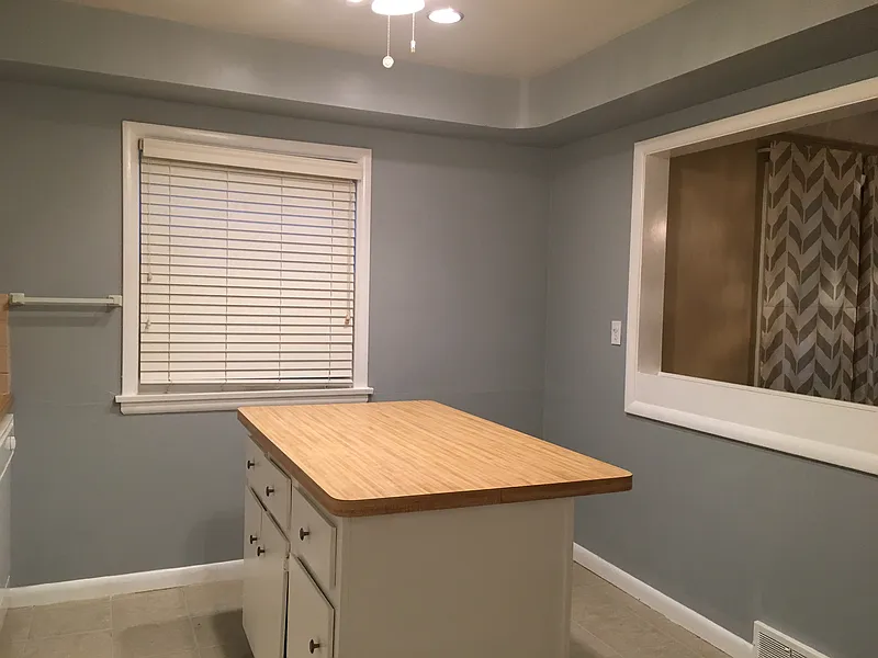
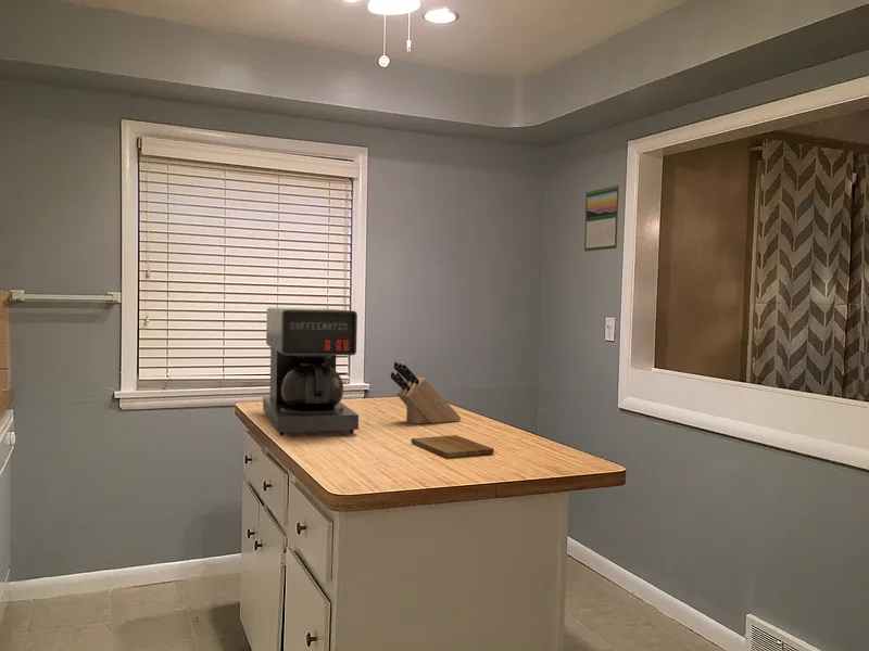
+ calendar [583,183,621,253]
+ coffee maker [262,306,360,437]
+ cutting board [411,434,495,459]
+ knife block [390,361,462,424]
